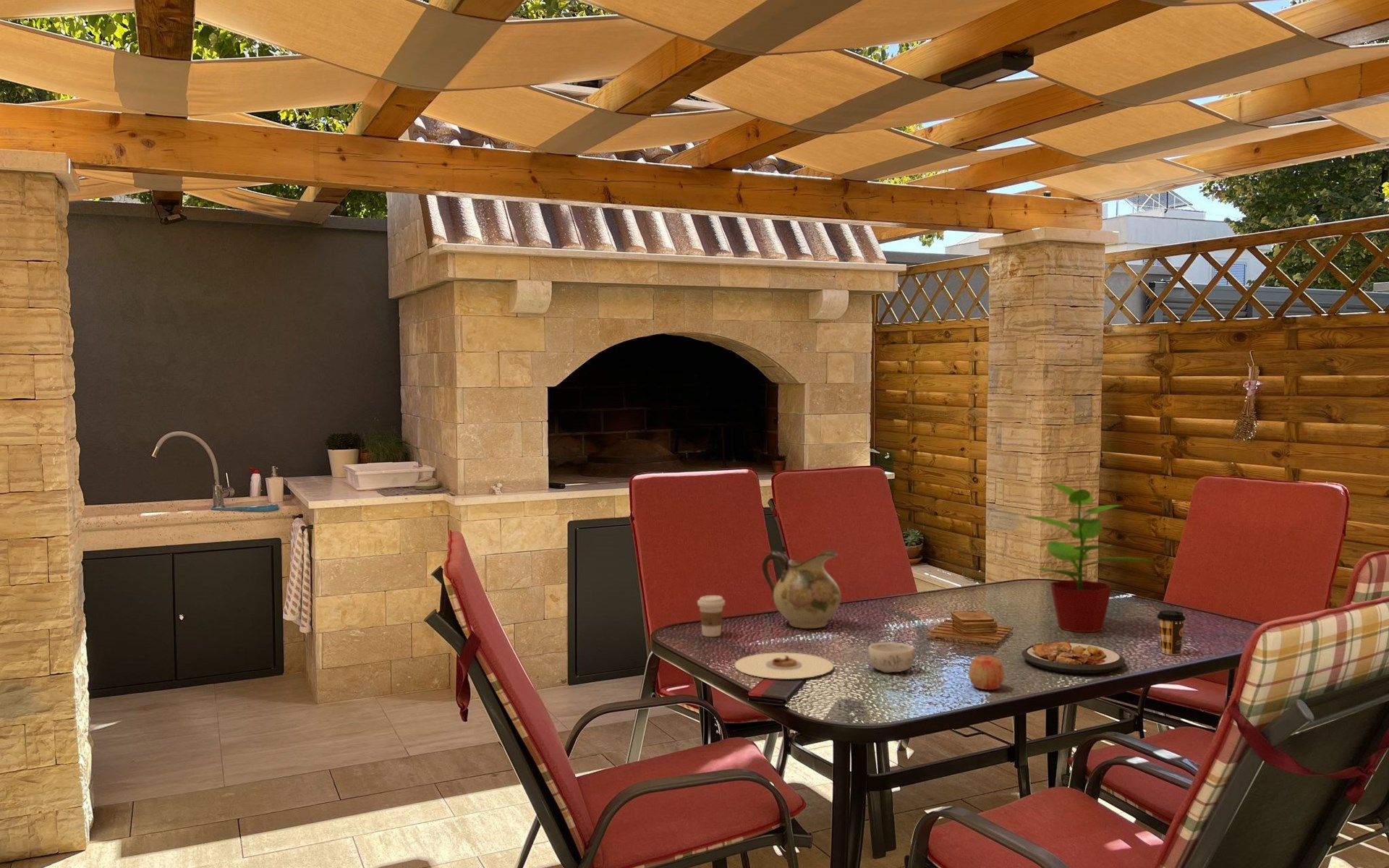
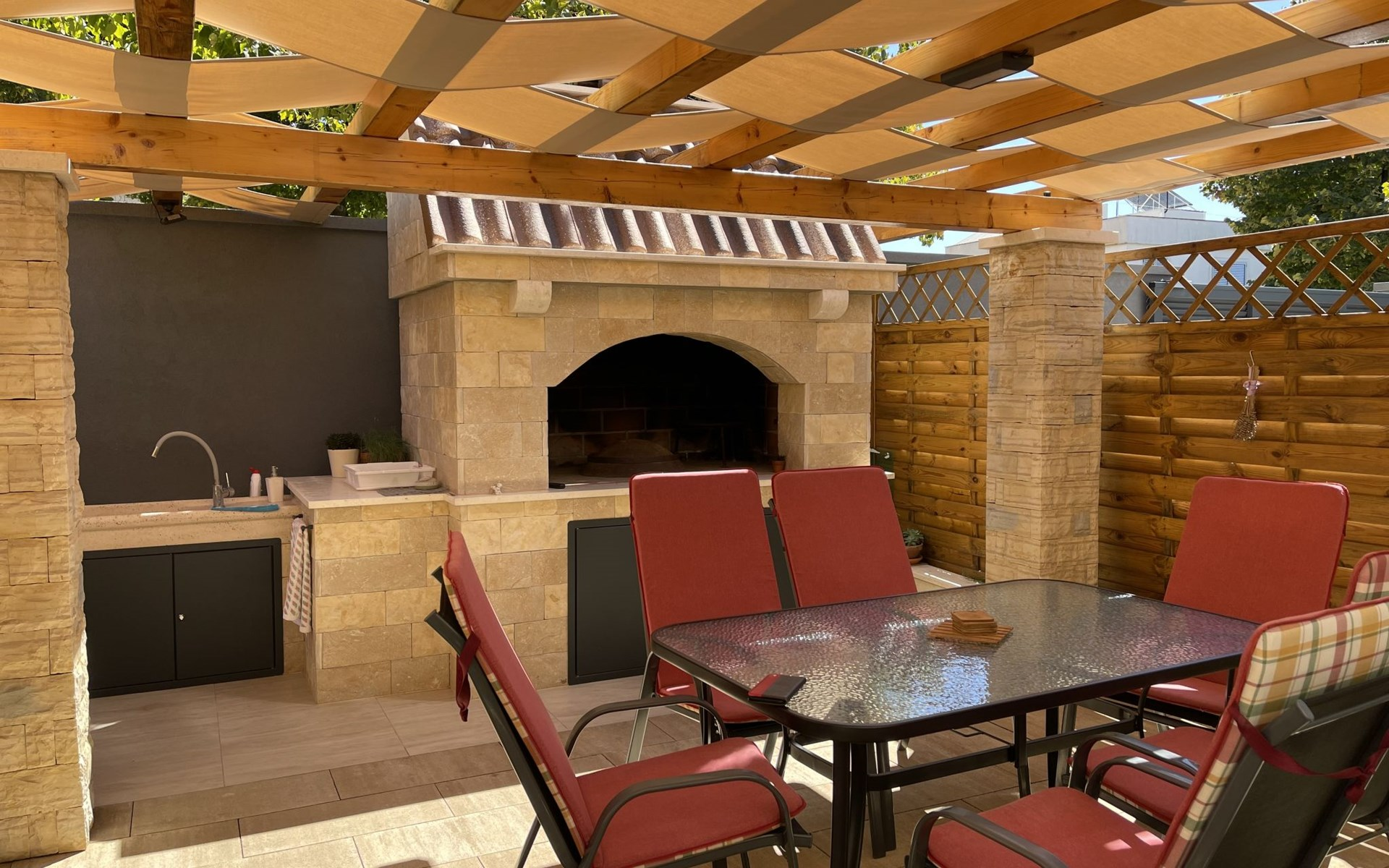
- plate [1021,641,1126,675]
- decorative bowl [867,642,915,673]
- apple [968,655,1005,691]
- potted plant [1023,476,1158,633]
- coffee cup [697,595,726,637]
- coffee cup [1156,610,1186,655]
- plate [734,652,834,679]
- pitcher [761,548,841,629]
